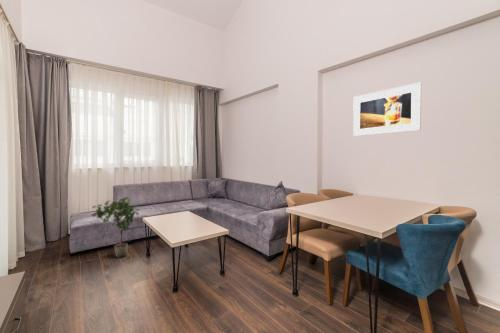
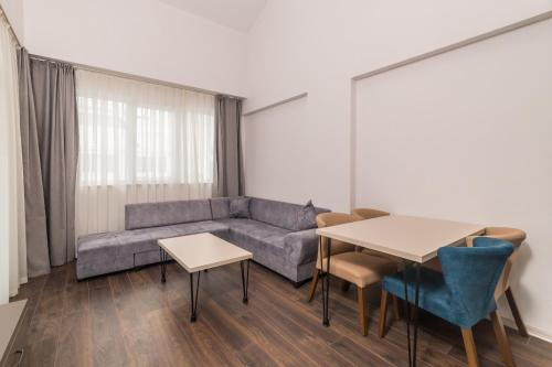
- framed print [352,81,422,137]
- potted plant [90,196,141,259]
